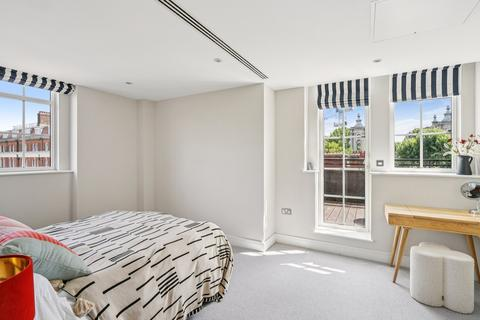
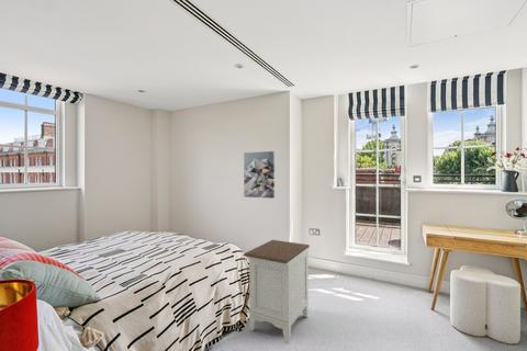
+ wall art [243,150,276,200]
+ nightstand [242,239,311,344]
